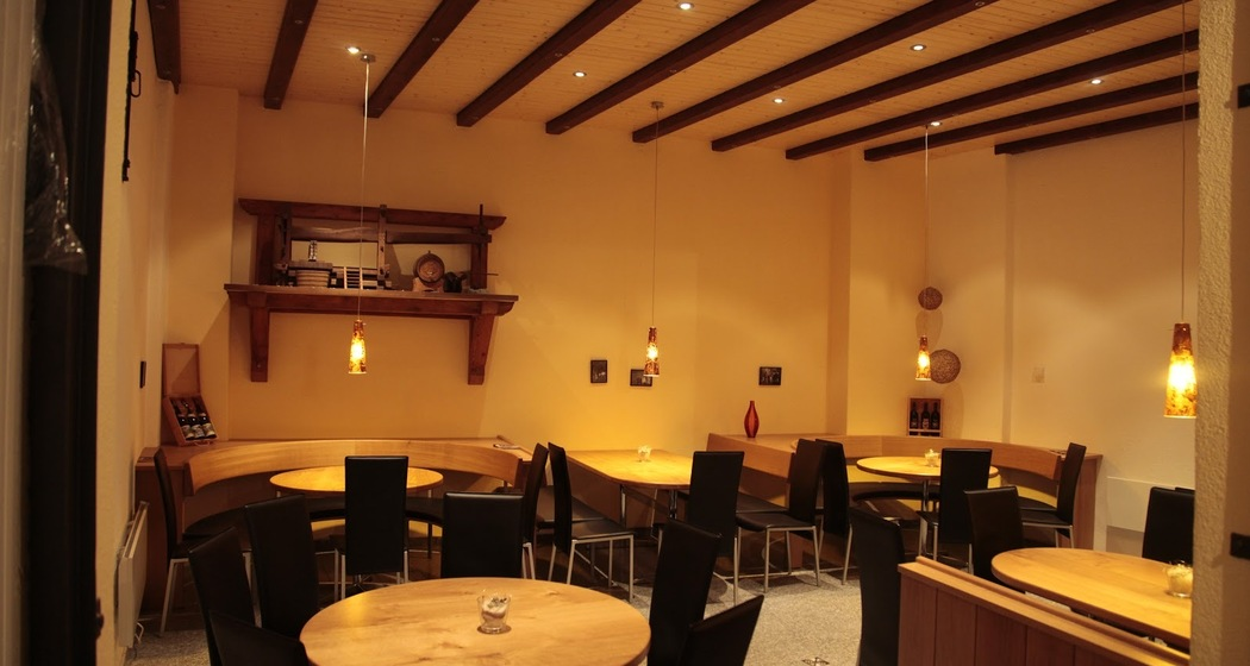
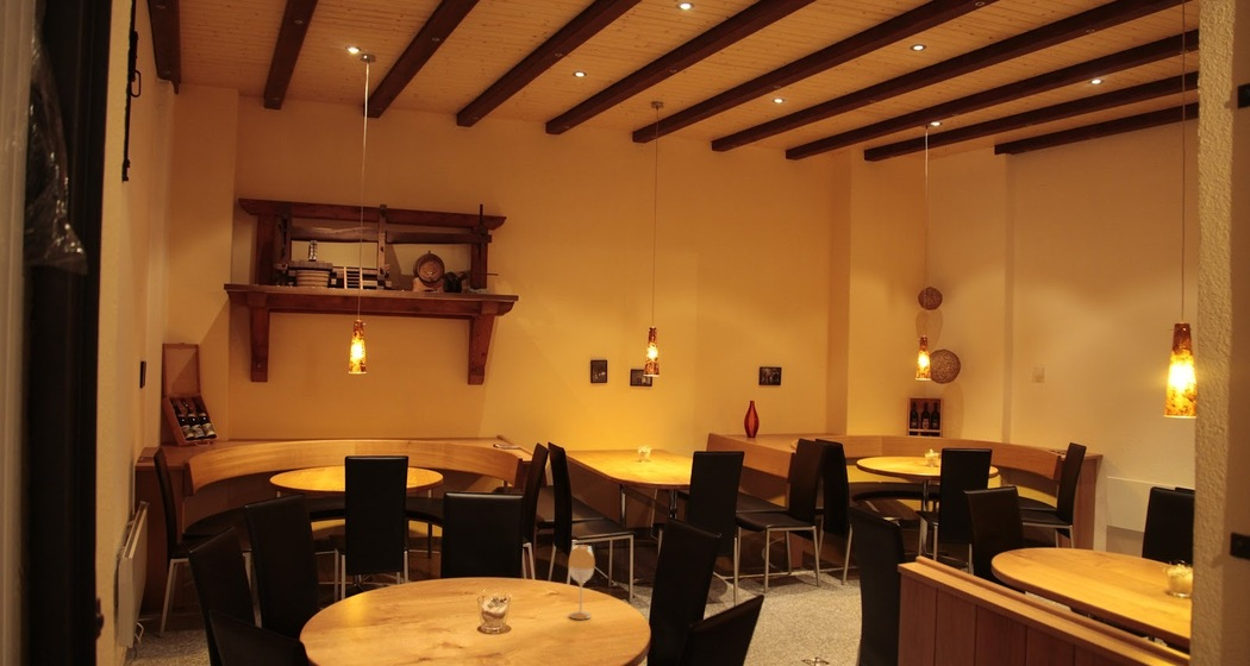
+ wineglass [568,544,596,621]
